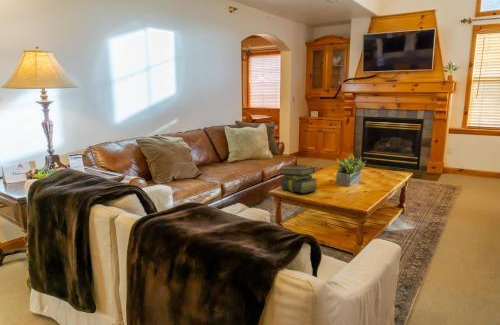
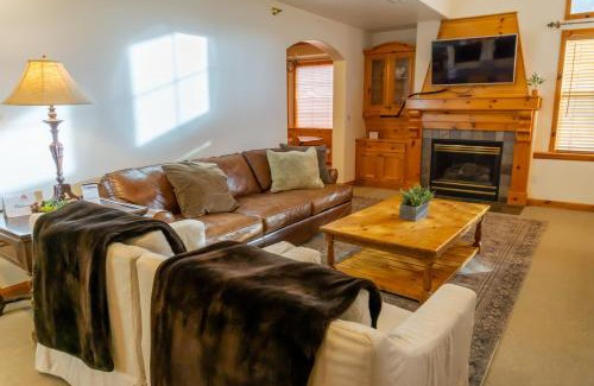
- stack of books [279,165,319,194]
